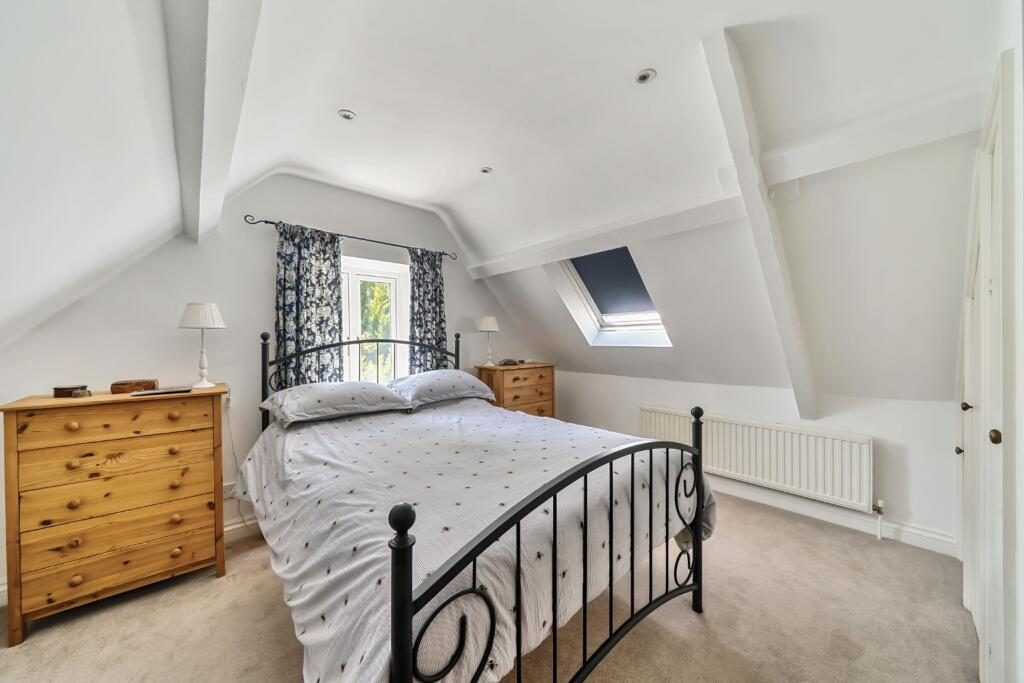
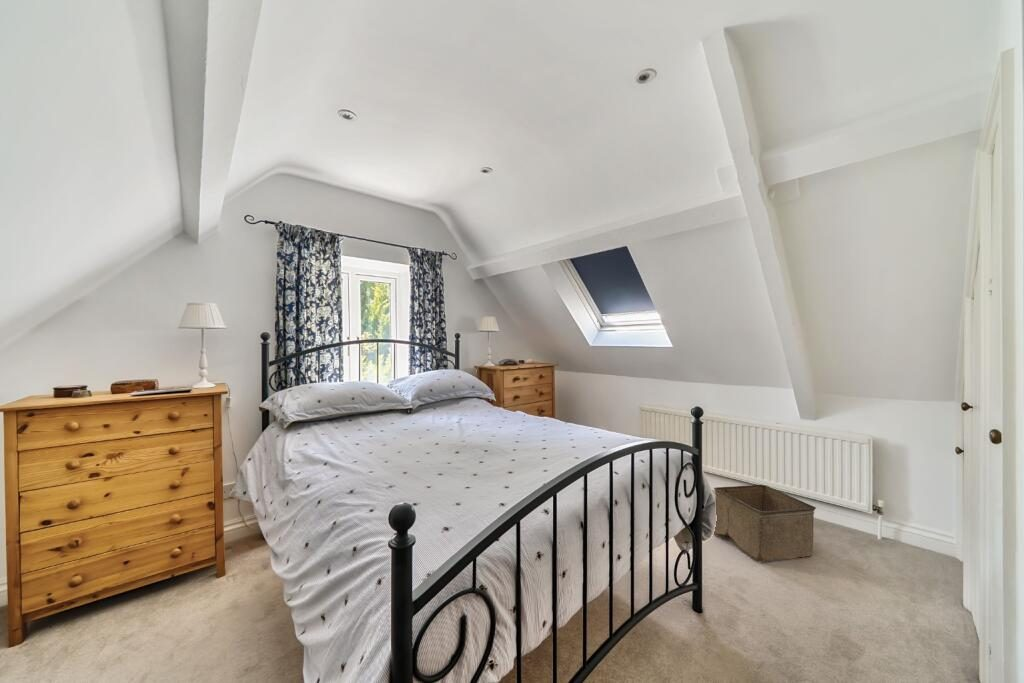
+ storage bin [713,484,817,564]
